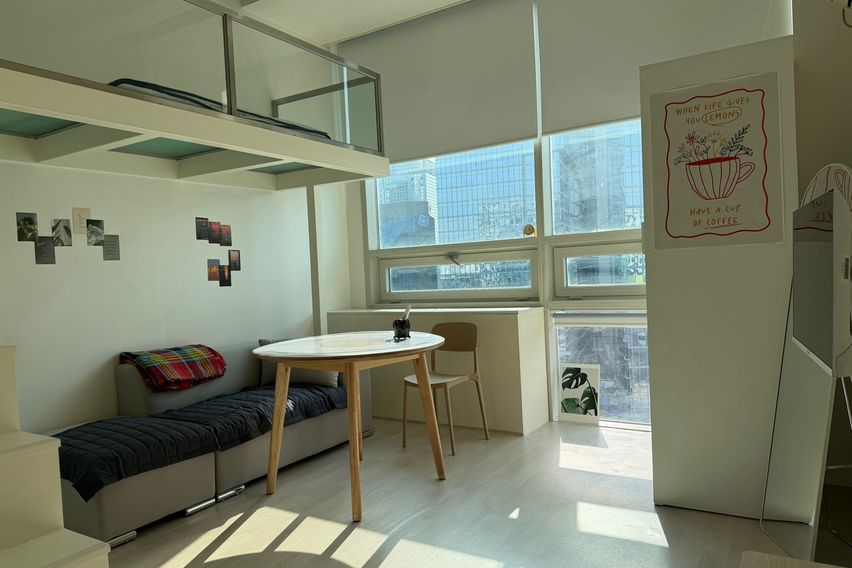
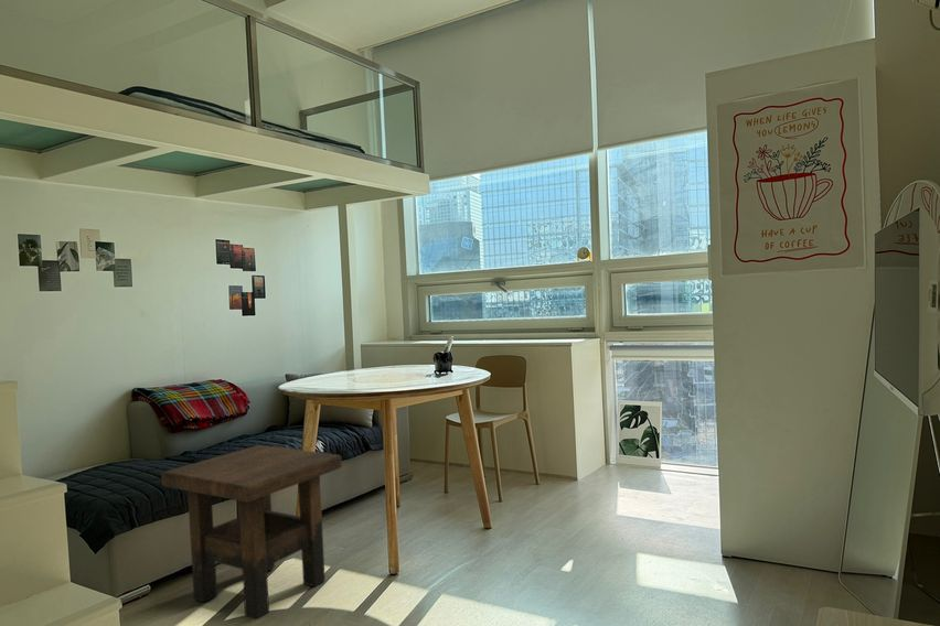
+ side table [161,444,343,619]
